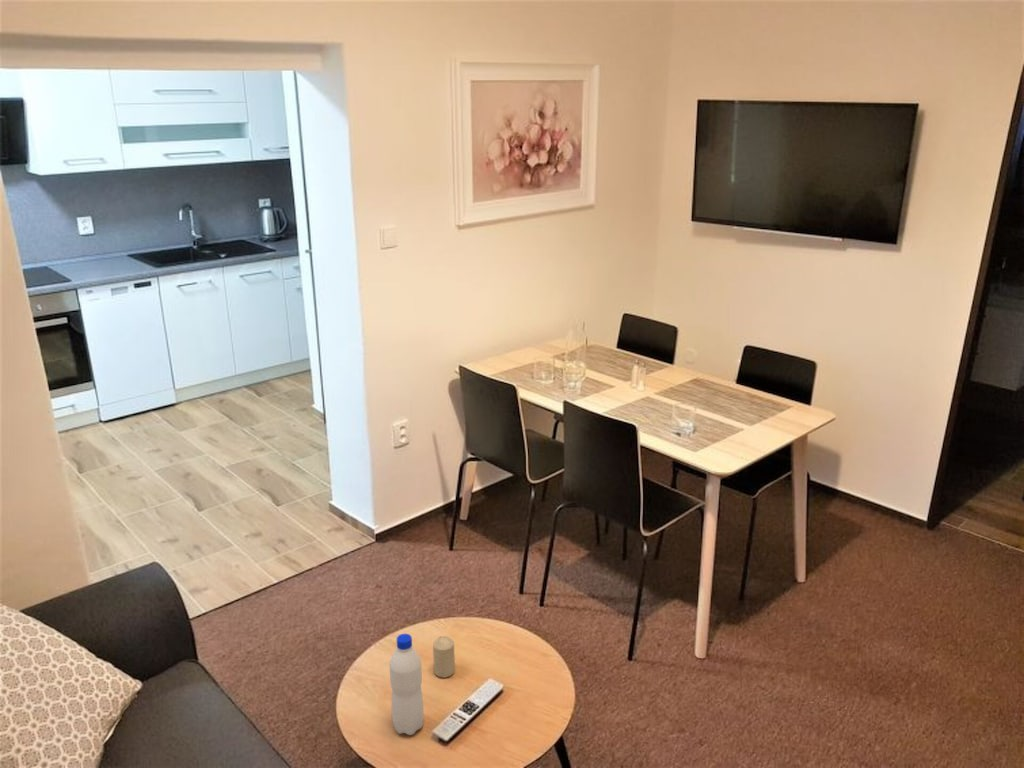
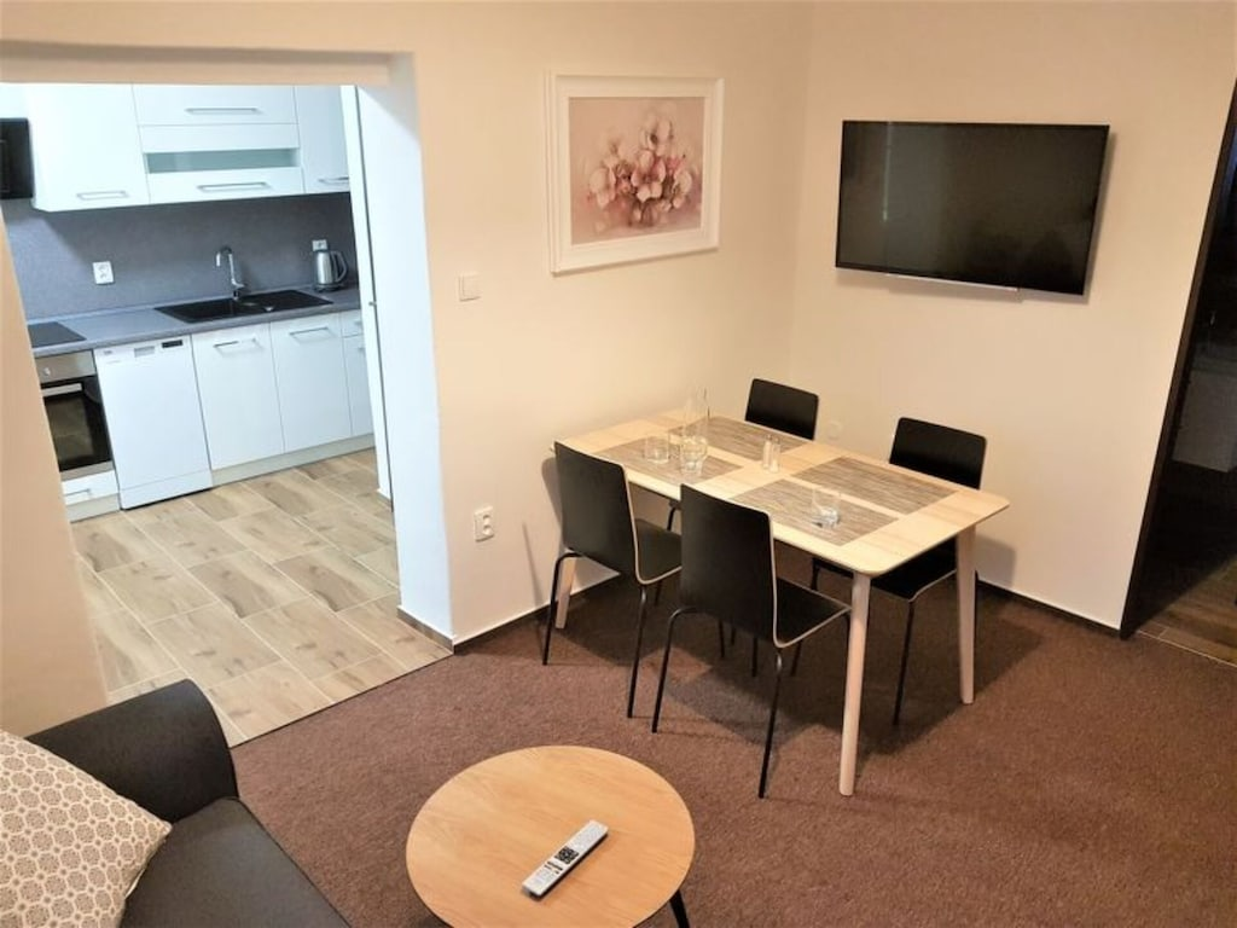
- water bottle [389,633,424,736]
- candle [432,635,456,678]
